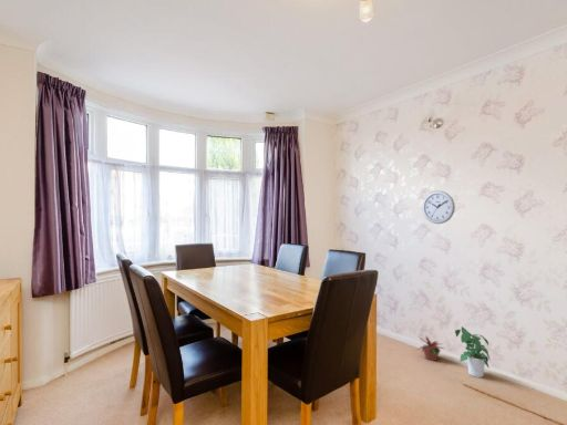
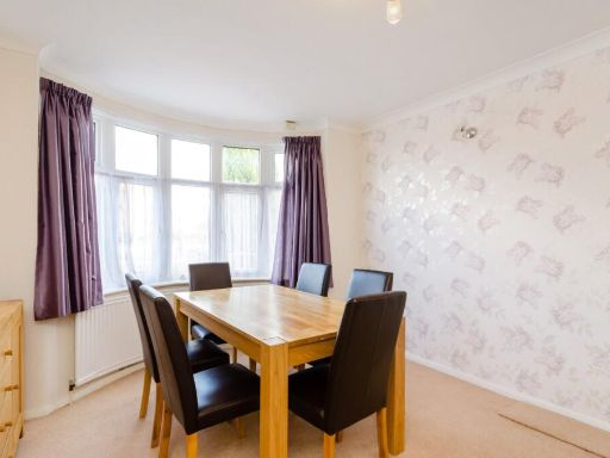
- potted plant [416,335,445,362]
- potted plant [454,325,491,379]
- wall clock [421,189,456,225]
